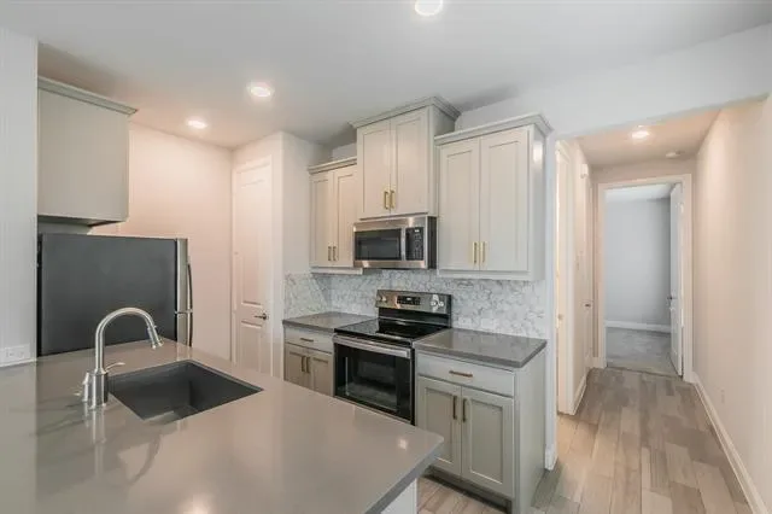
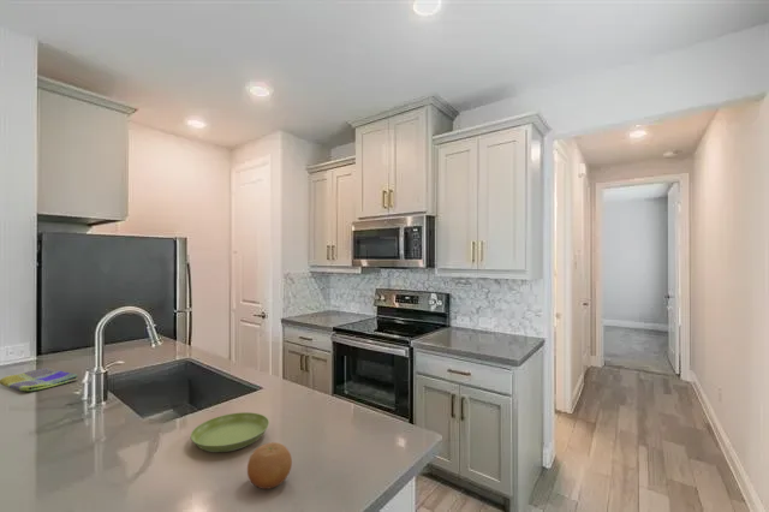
+ dish towel [0,367,79,392]
+ saucer [190,411,270,453]
+ fruit [246,441,293,490]
